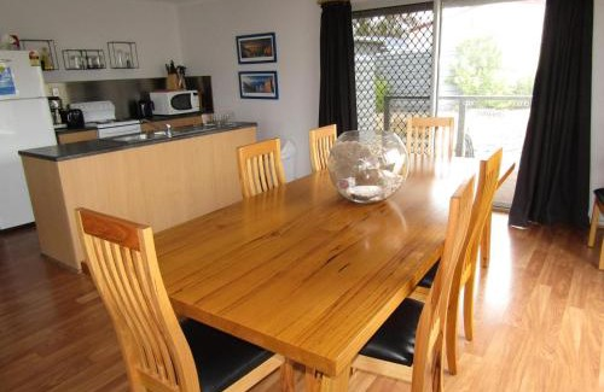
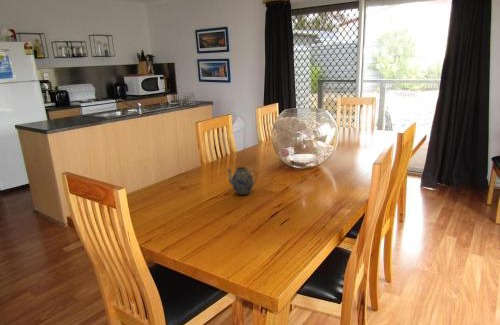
+ teapot [225,166,258,196]
